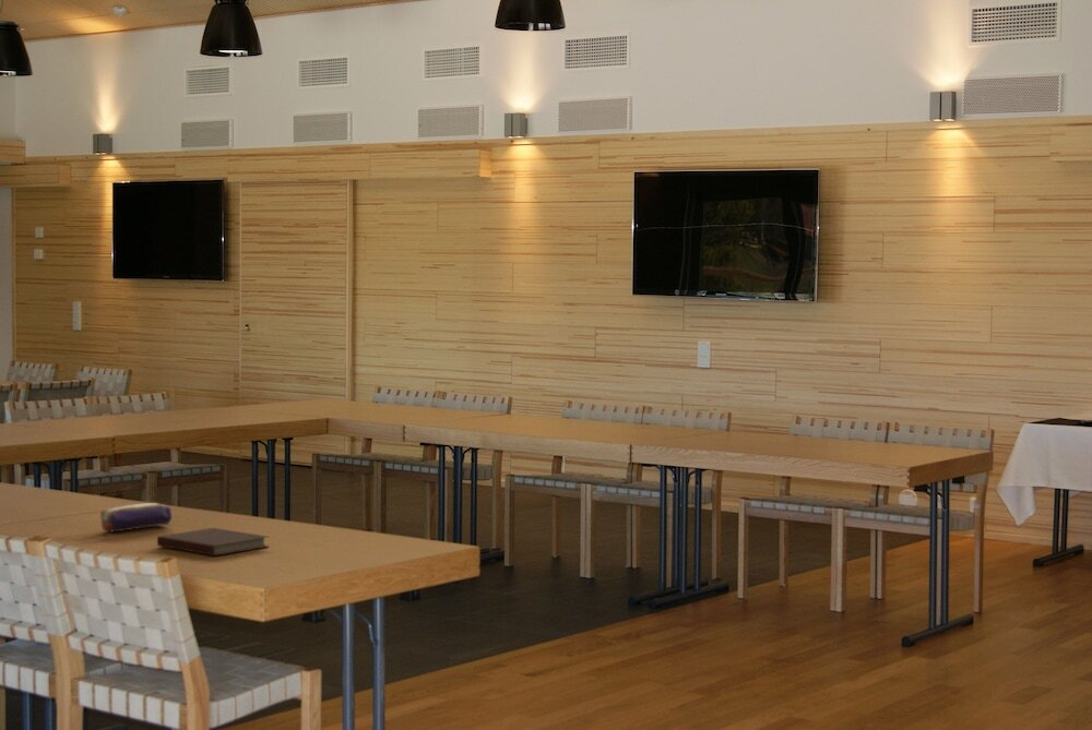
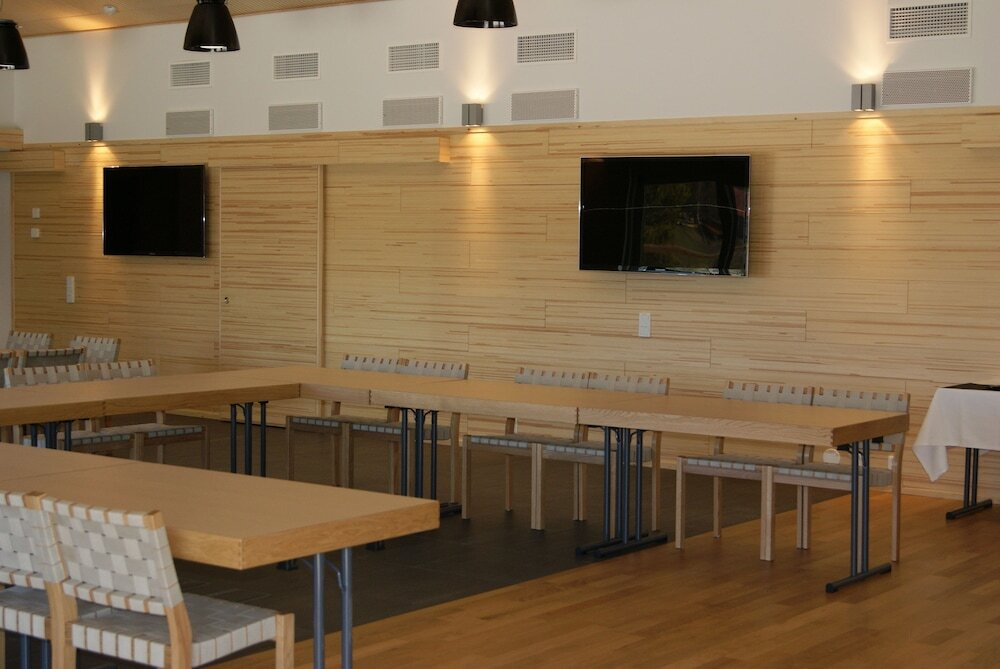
- notebook [156,527,269,557]
- pencil case [99,502,173,532]
